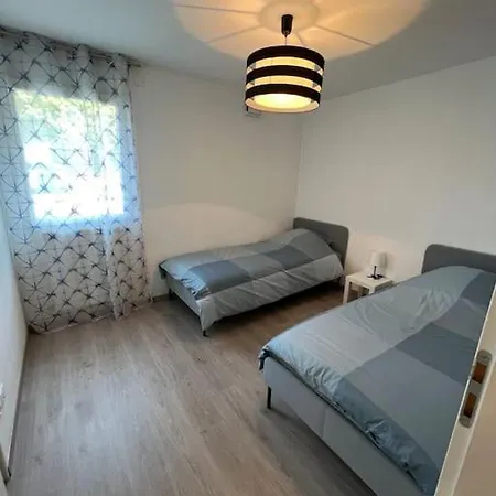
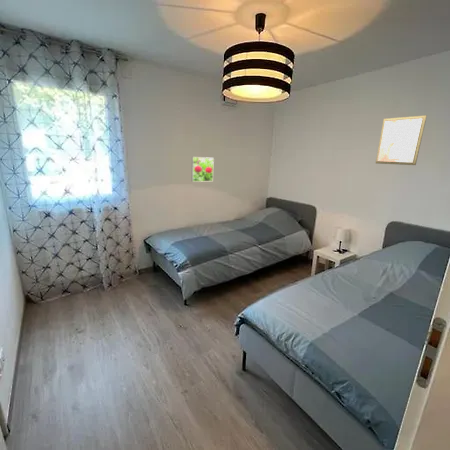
+ wall art [375,114,428,166]
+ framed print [191,156,215,183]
